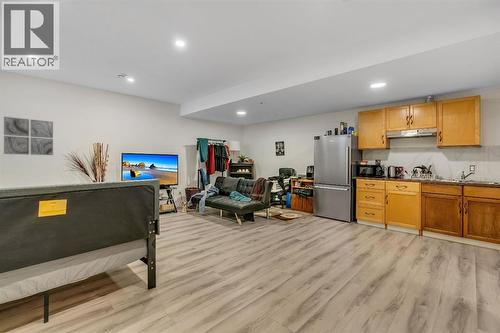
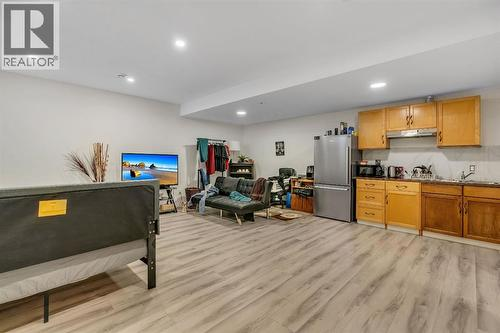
- wall art [3,116,54,156]
